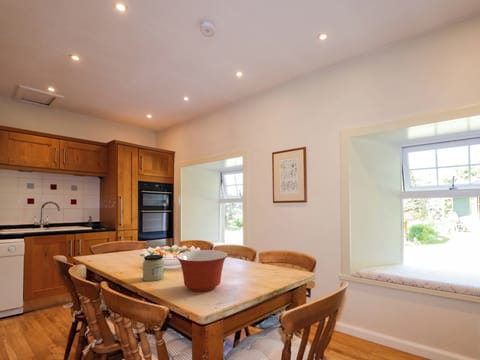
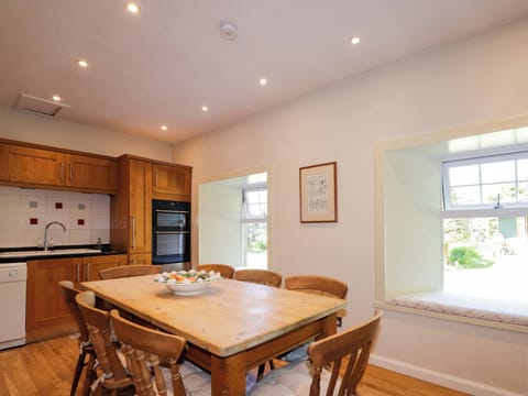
- jar [142,254,165,282]
- mixing bowl [175,249,229,293]
